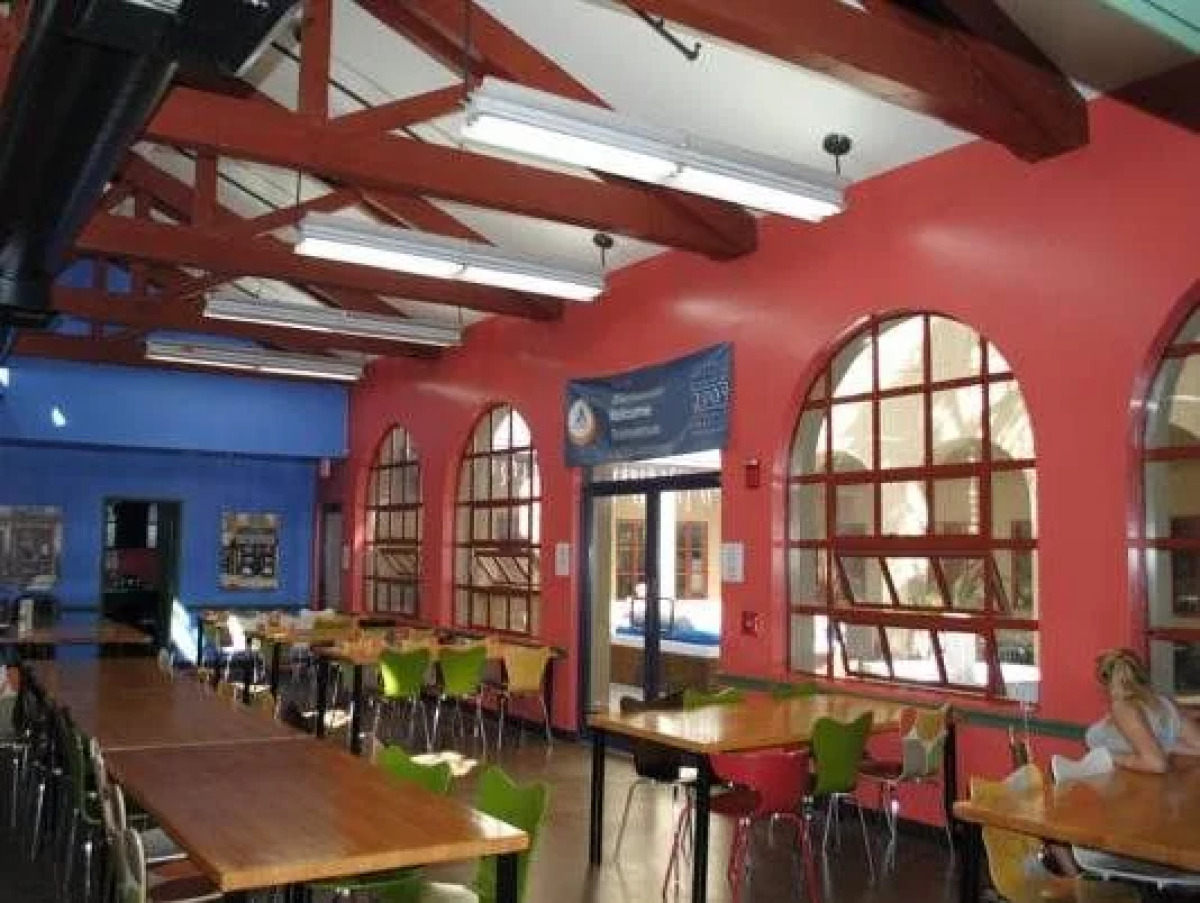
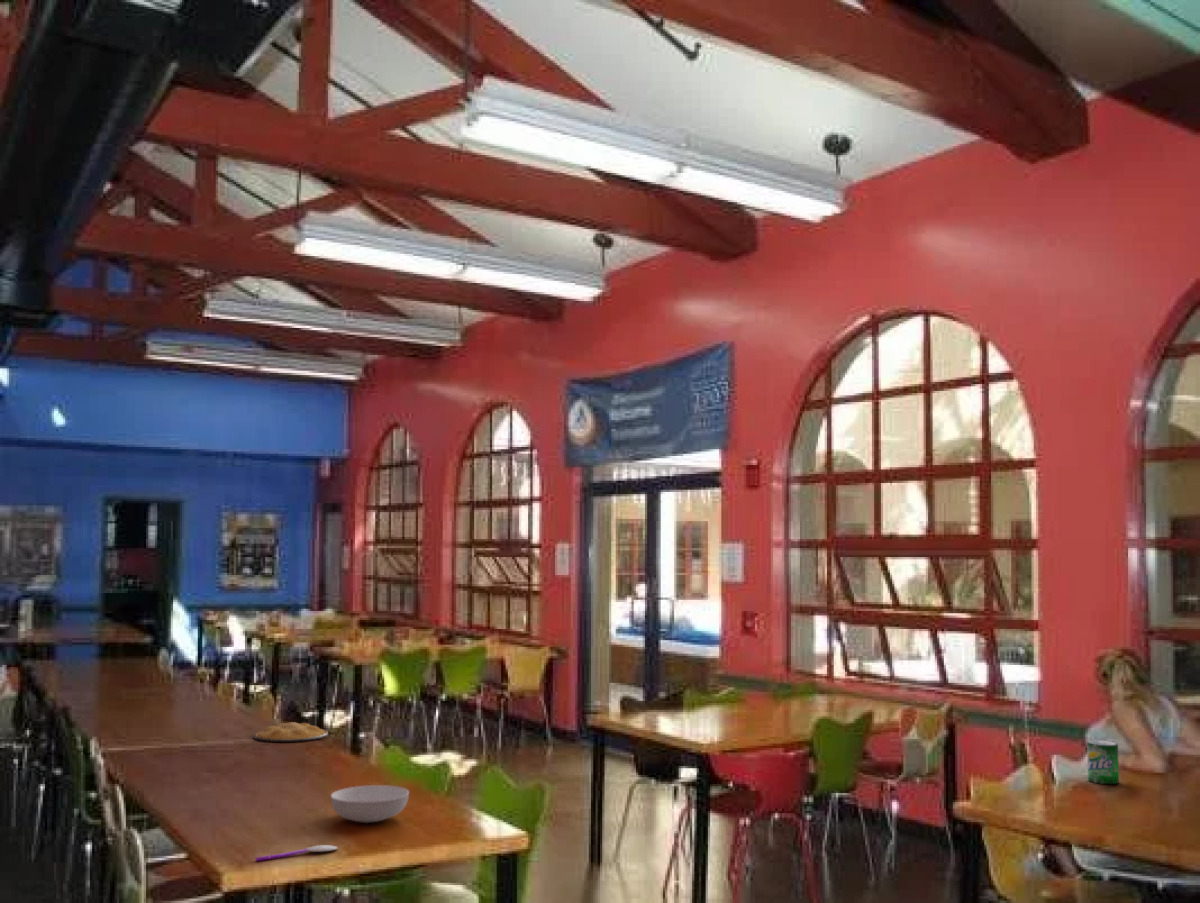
+ beverage can [1086,739,1120,785]
+ serving bowl [330,784,410,824]
+ plate [253,721,329,743]
+ spoon [255,844,339,862]
